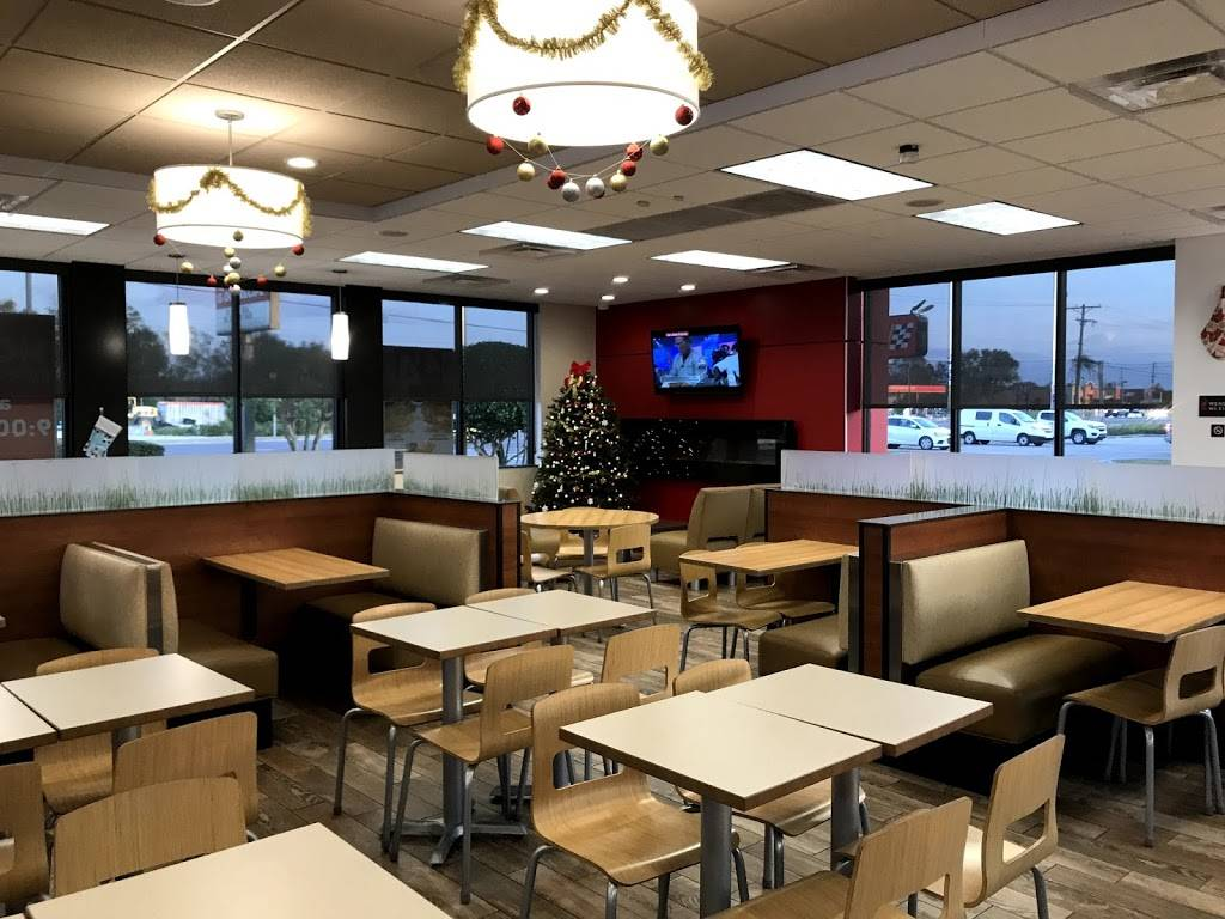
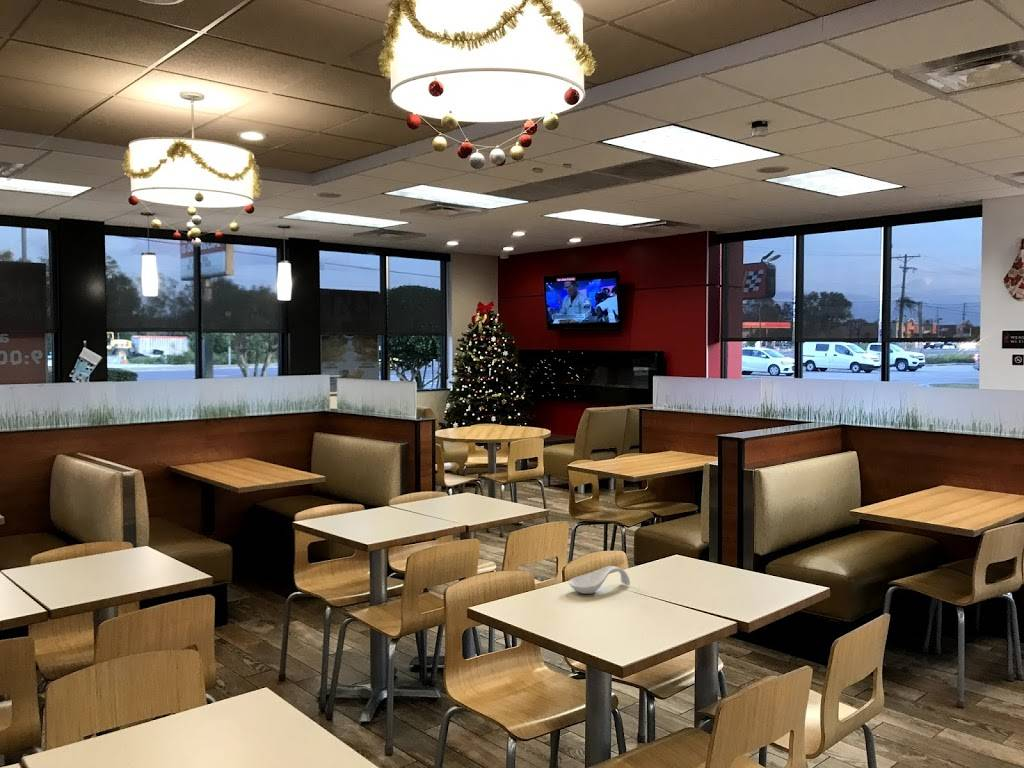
+ spoon rest [568,565,631,595]
